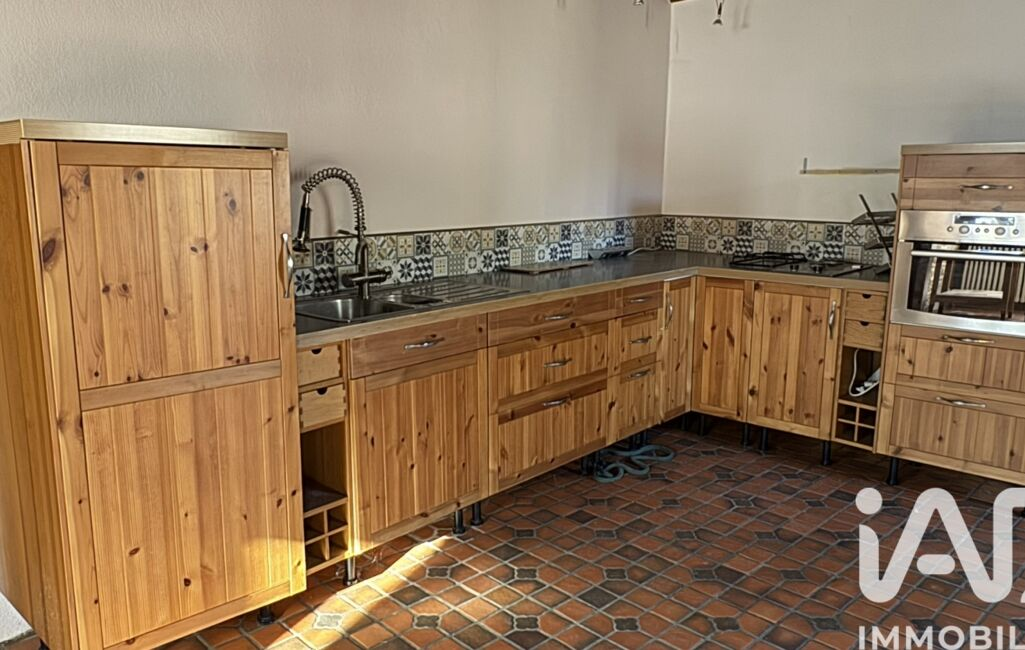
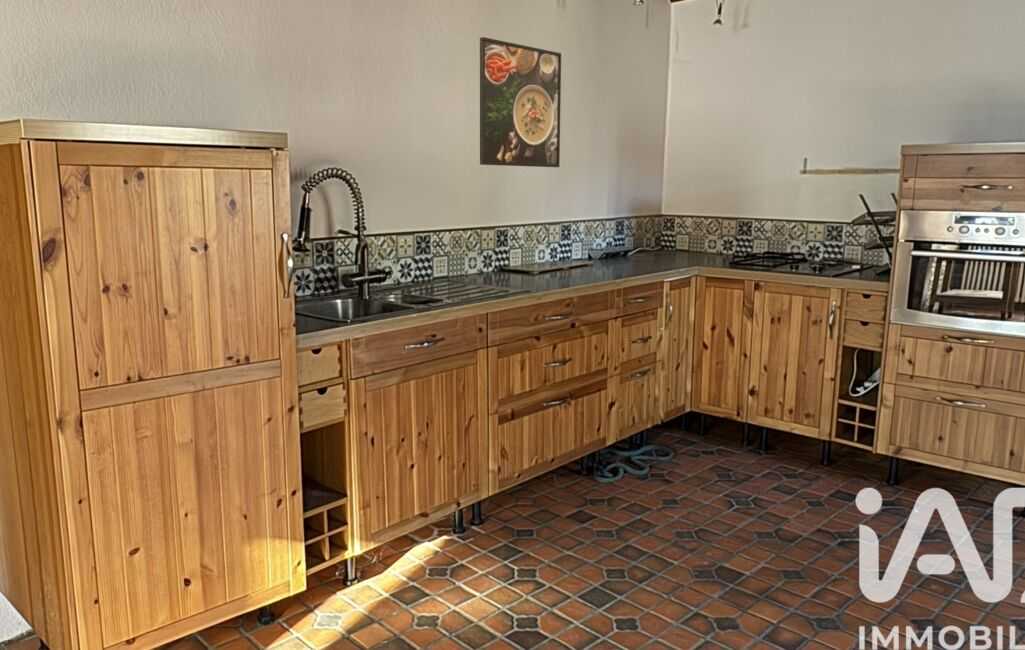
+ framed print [479,36,562,168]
